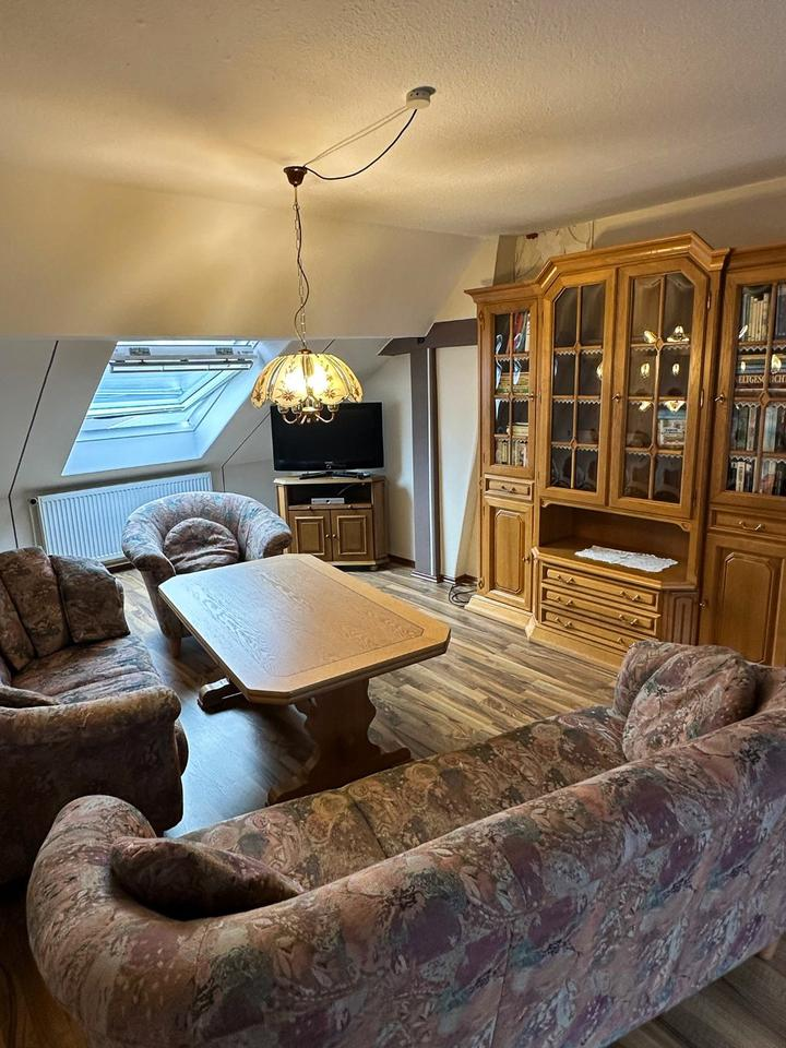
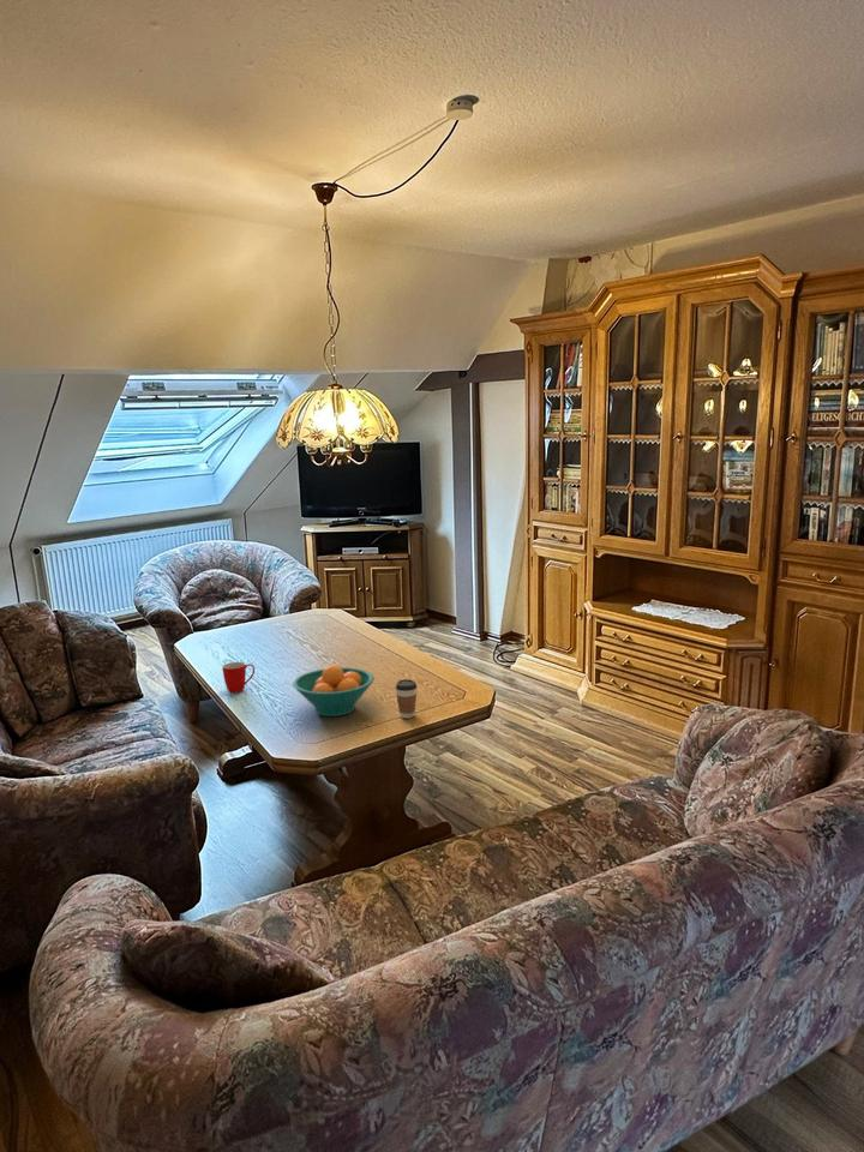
+ fruit bowl [292,664,376,718]
+ coffee cup [395,678,419,719]
+ mug [221,661,256,694]
